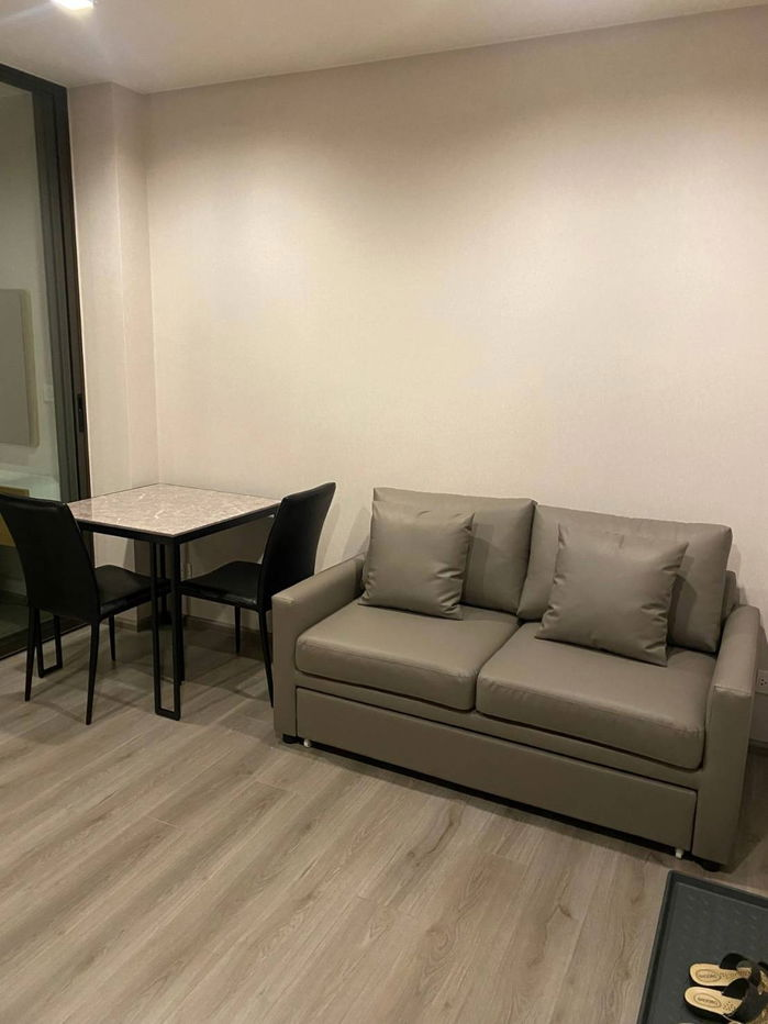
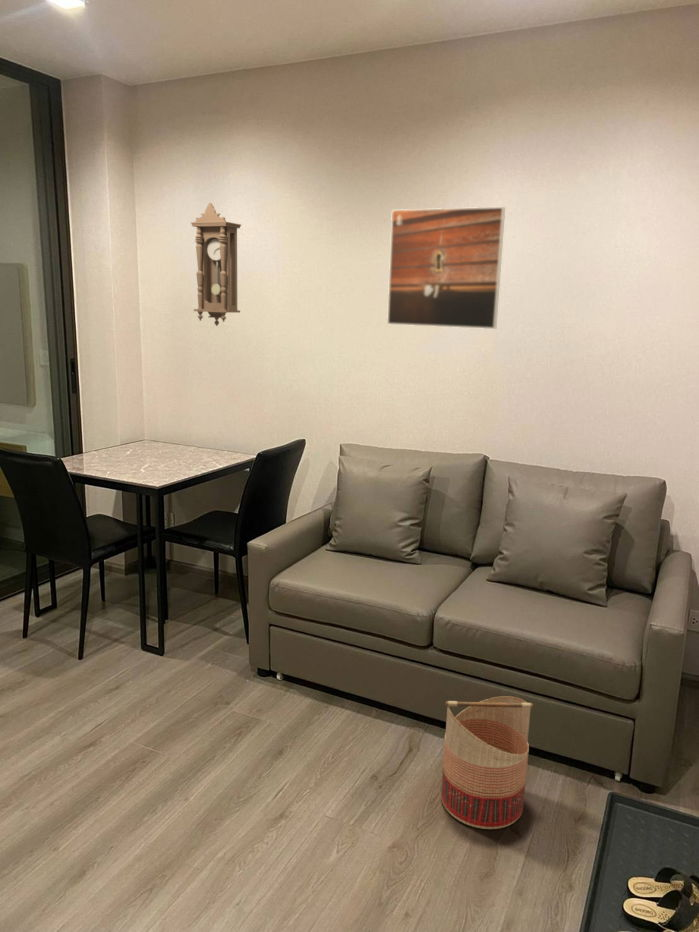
+ basket [440,695,534,830]
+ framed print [386,206,506,330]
+ pendulum clock [190,202,242,327]
